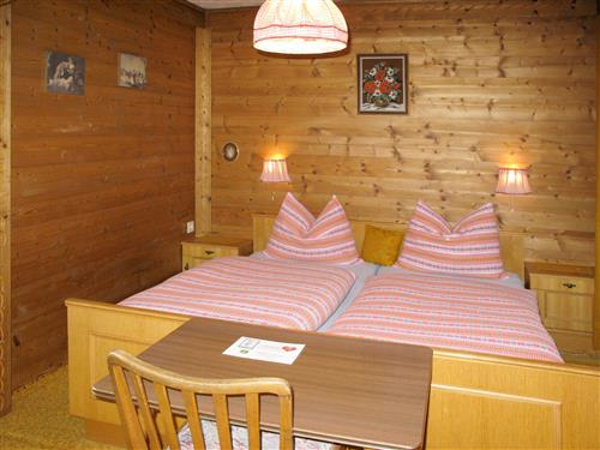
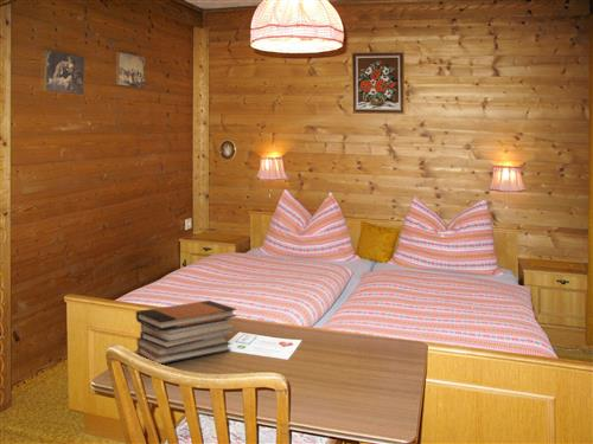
+ book stack [135,300,237,365]
